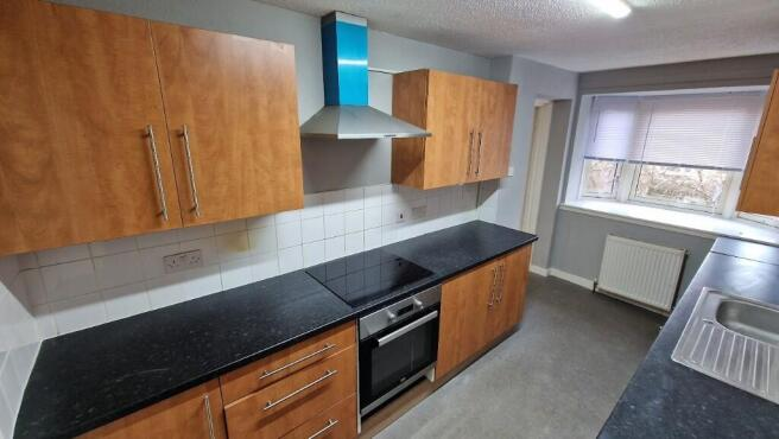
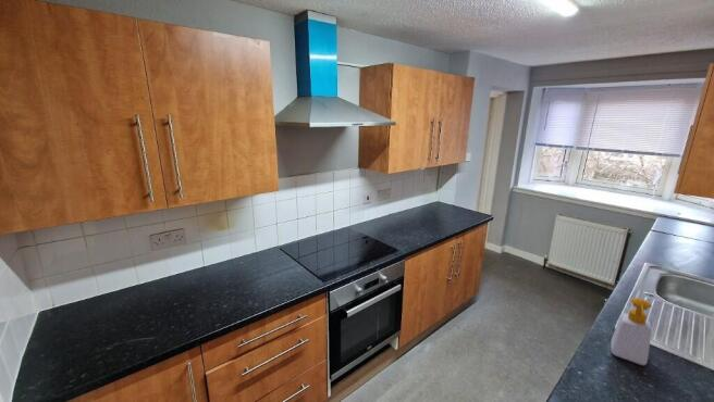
+ soap bottle [610,297,653,366]
